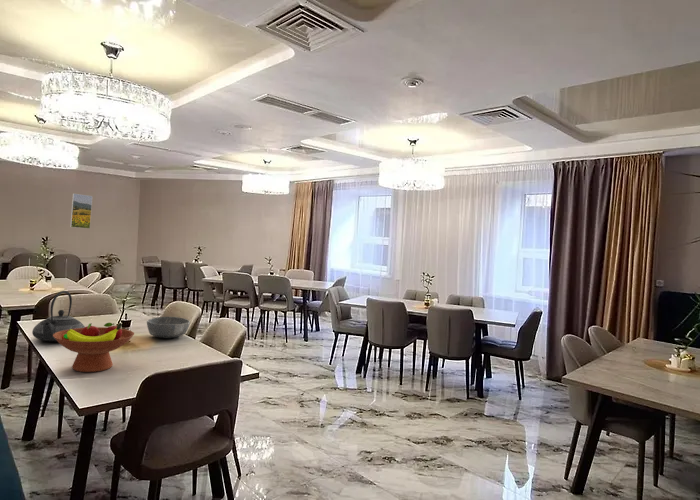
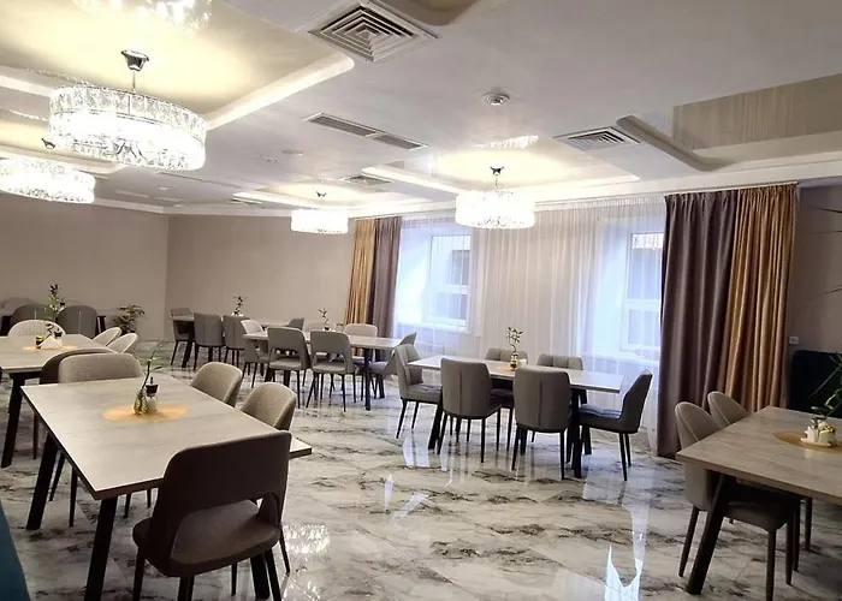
- bowl [146,316,191,339]
- fruit bowl [53,322,135,373]
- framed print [69,193,93,230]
- teapot [31,290,86,342]
